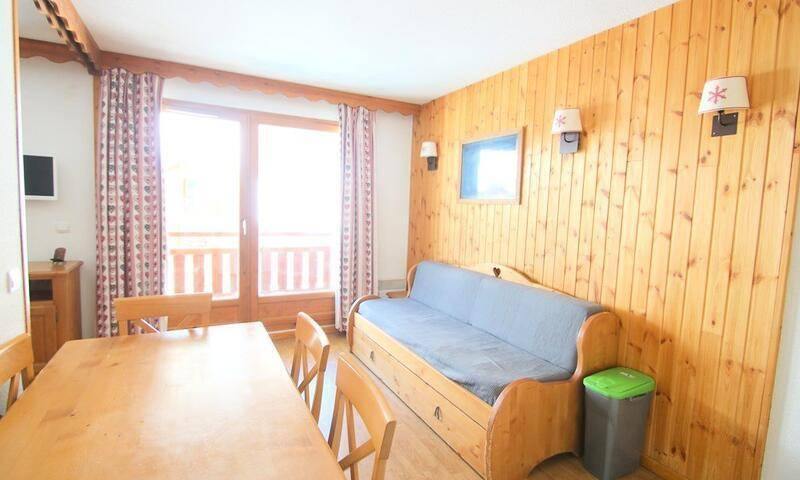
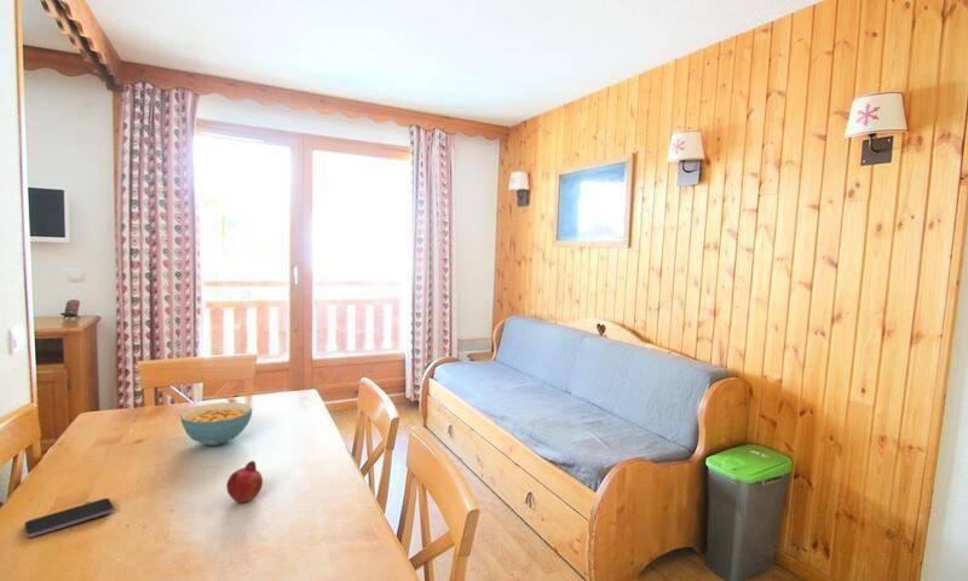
+ cereal bowl [179,402,253,447]
+ smartphone [23,497,115,539]
+ fruit [225,460,264,504]
